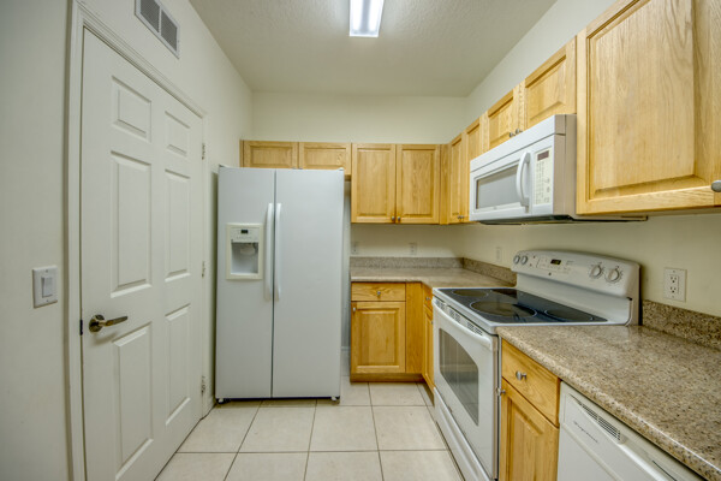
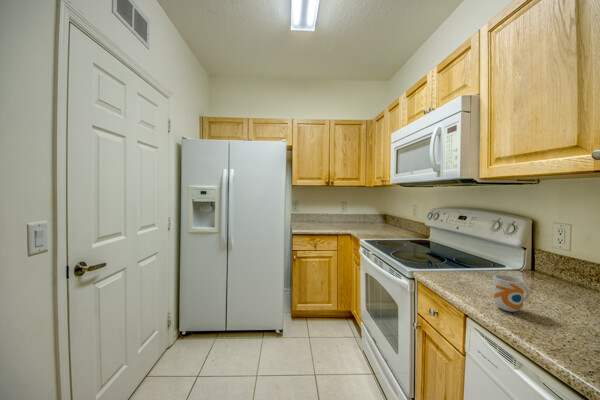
+ mug [492,274,531,313]
